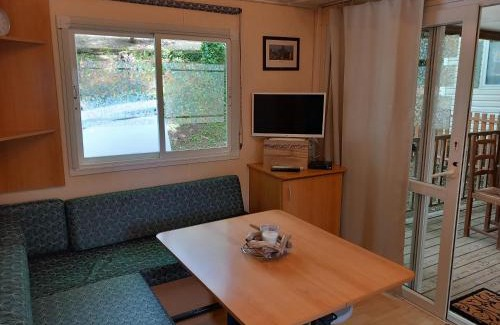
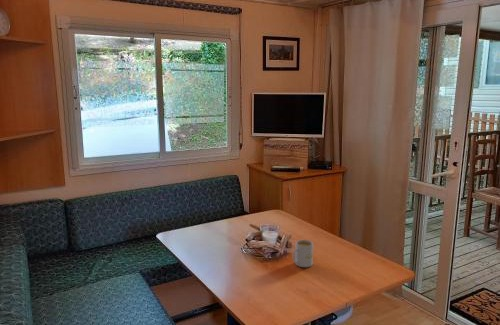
+ mug [292,239,314,268]
